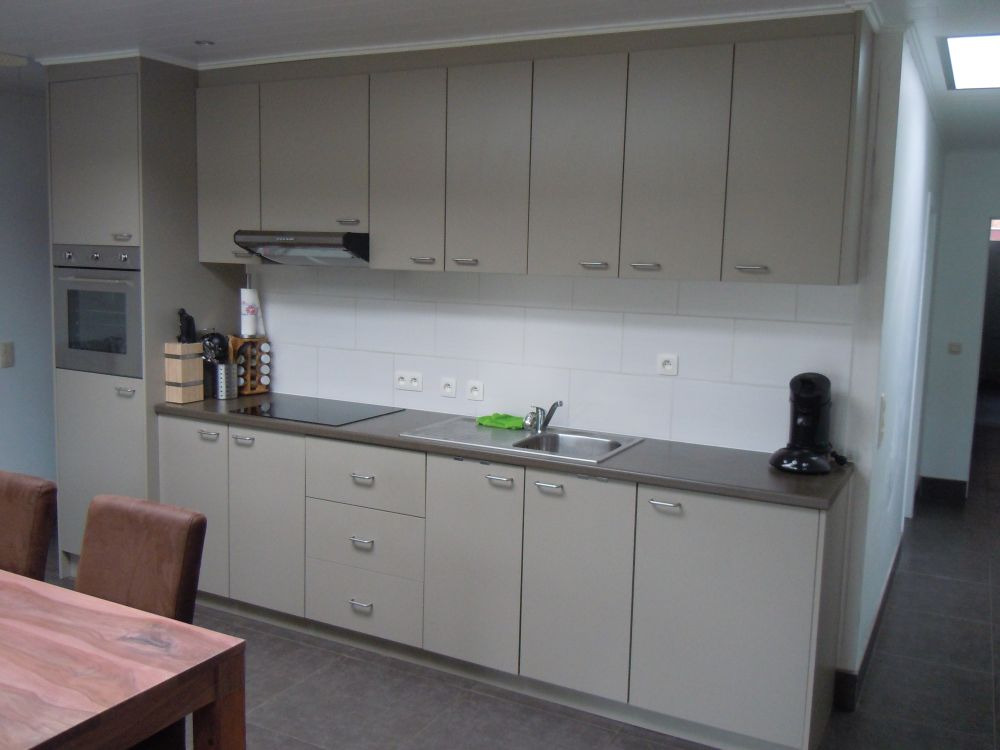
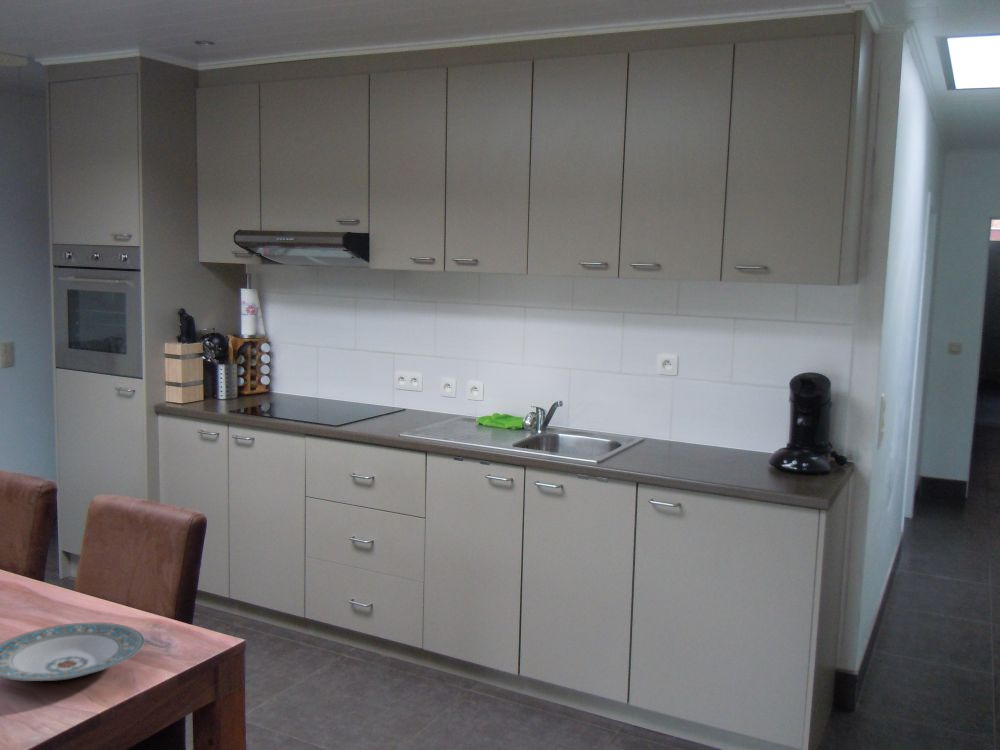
+ plate [0,622,145,682]
